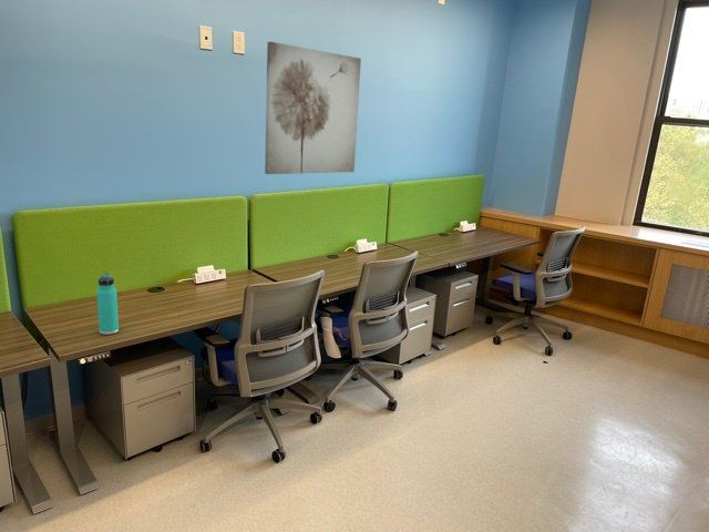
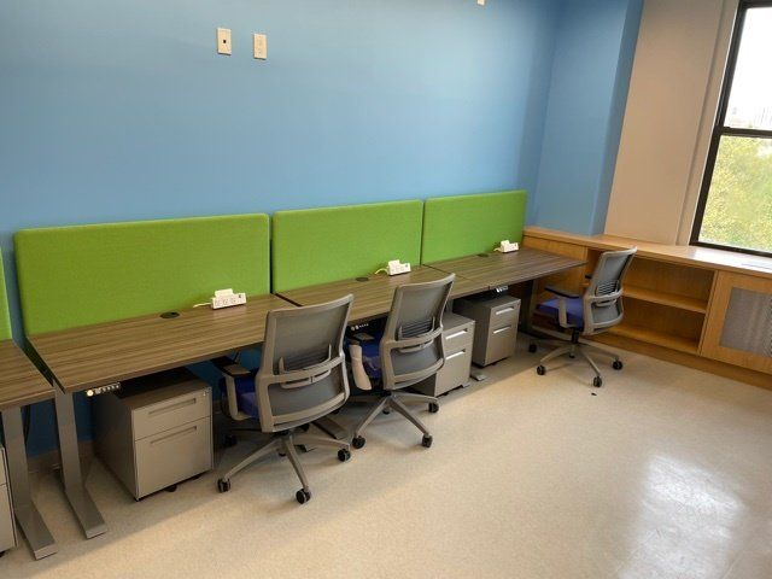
- thermos bottle [95,272,120,336]
- wall art [264,41,362,175]
